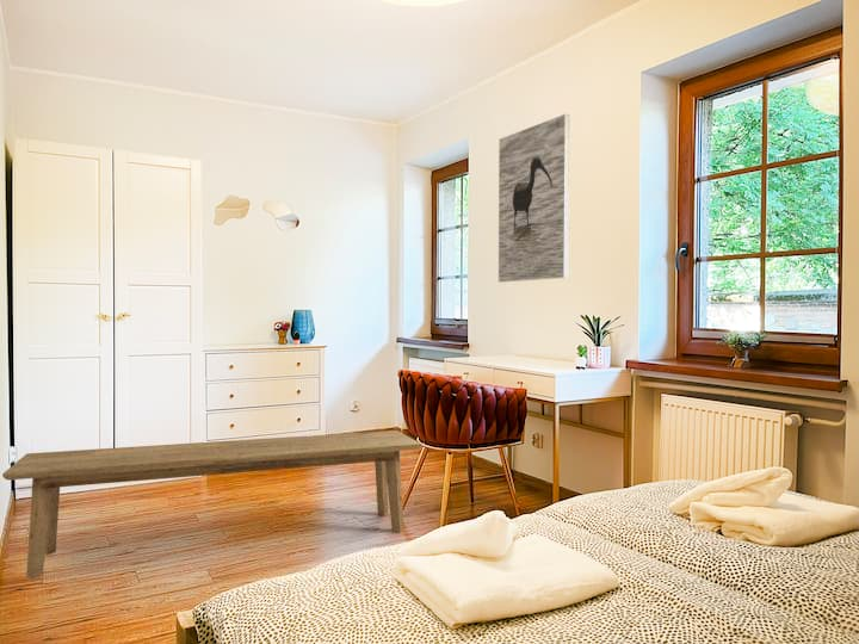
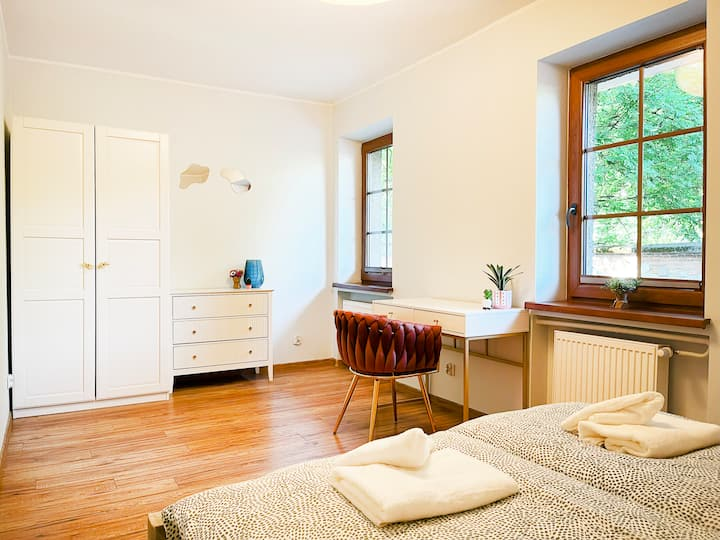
- bench [1,429,422,580]
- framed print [498,113,570,284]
